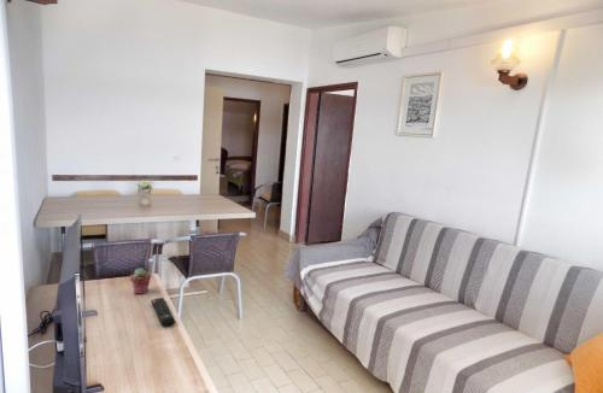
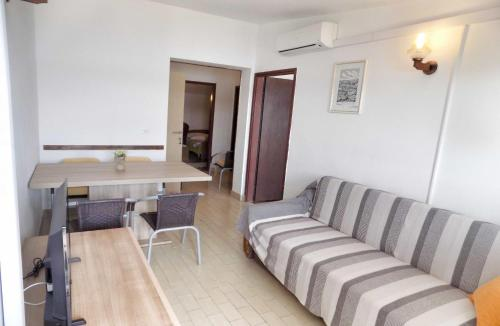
- potted succulent [129,266,152,295]
- remote control [150,297,176,328]
